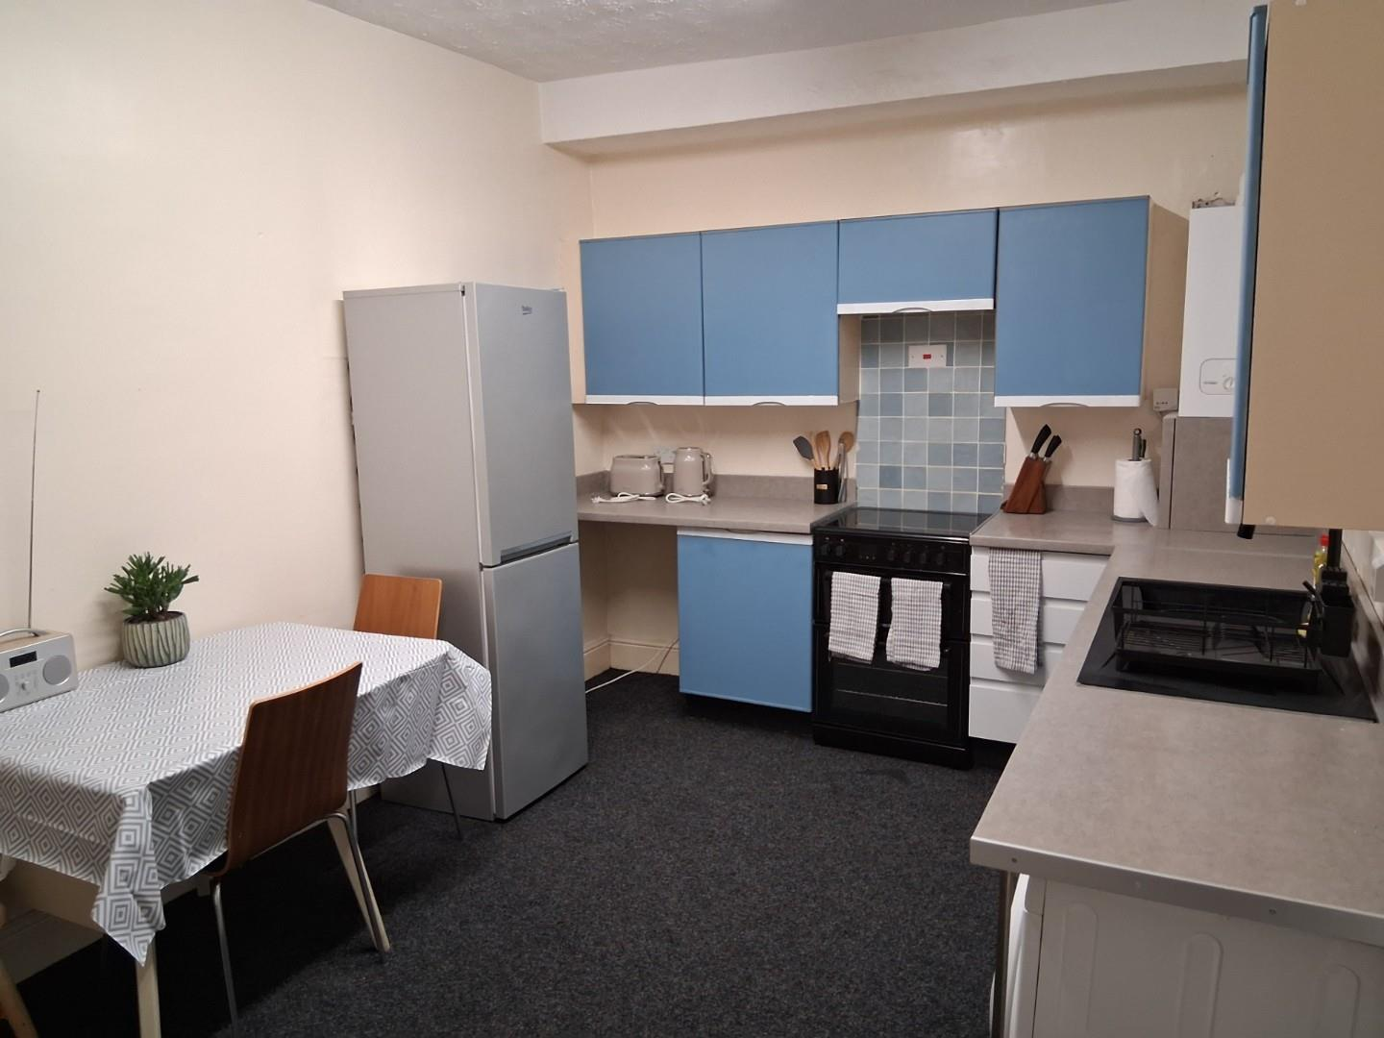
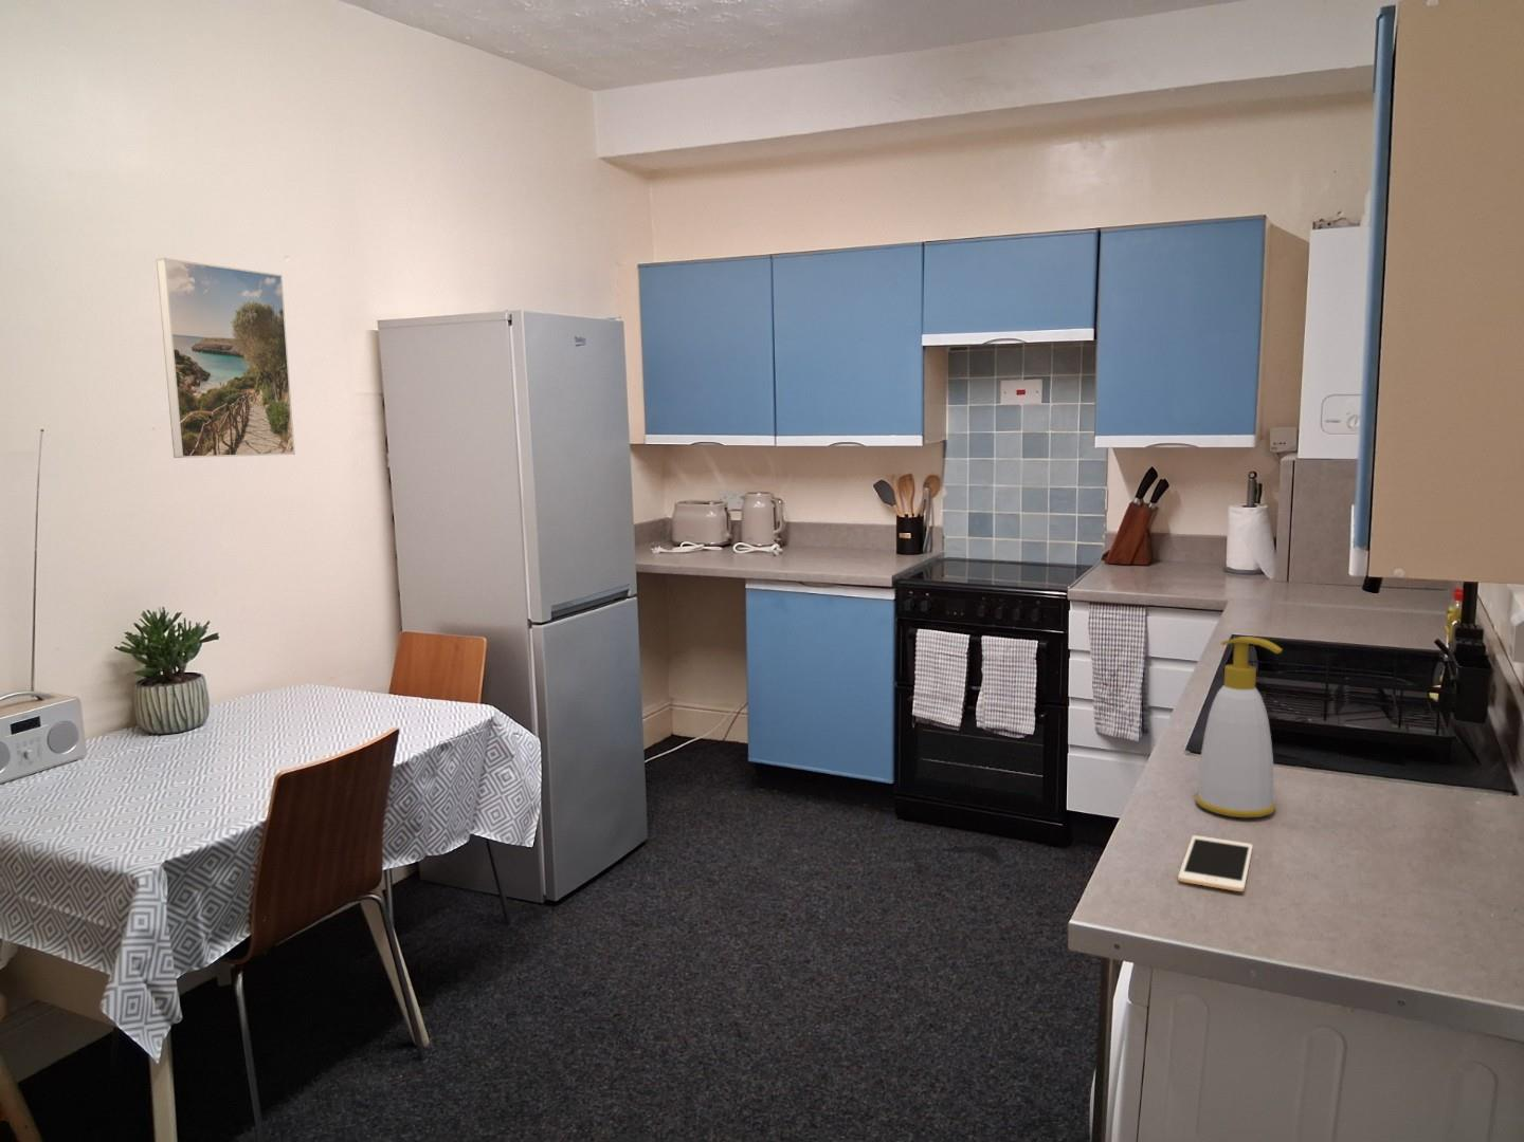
+ soap bottle [1195,636,1284,818]
+ cell phone [1177,834,1254,892]
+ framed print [156,257,296,459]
